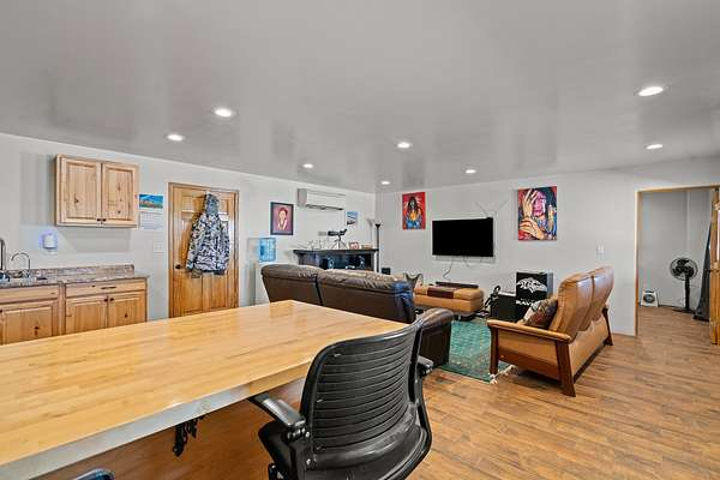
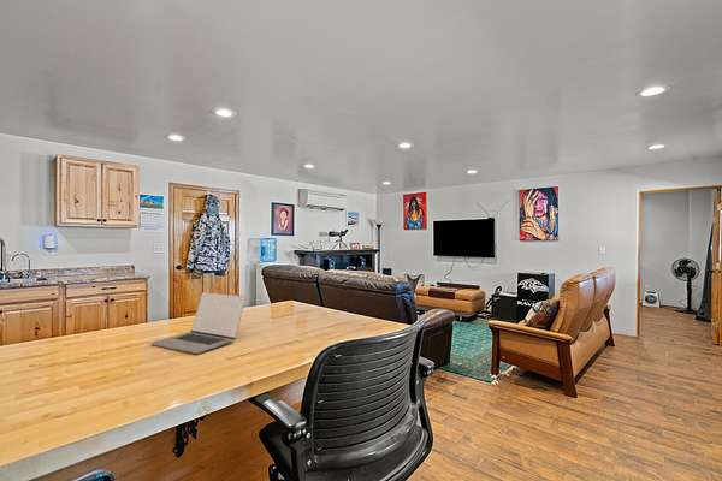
+ laptop [150,291,247,355]
